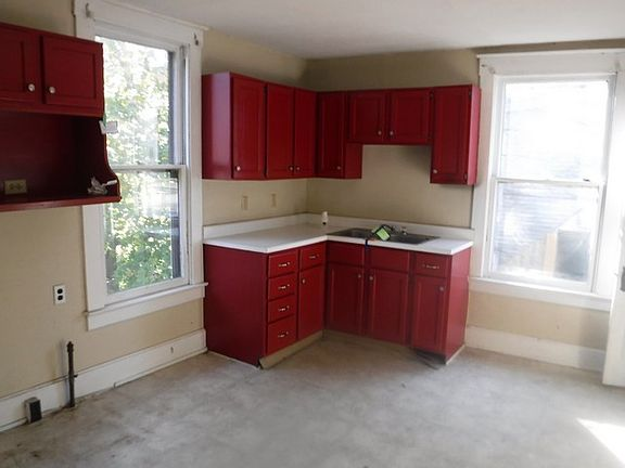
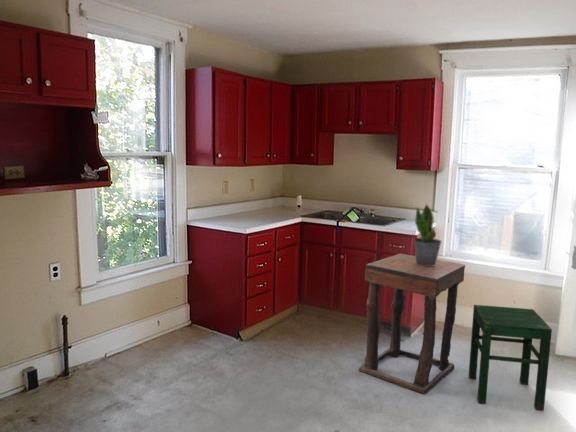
+ potted plant [412,203,443,267]
+ side table [358,253,466,395]
+ stool [468,304,553,412]
